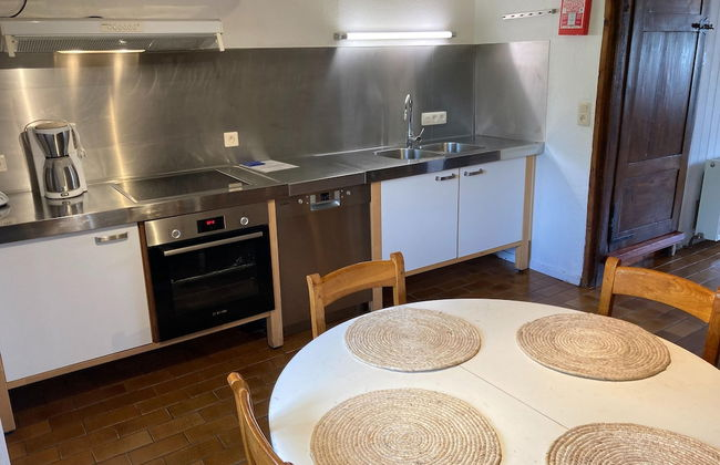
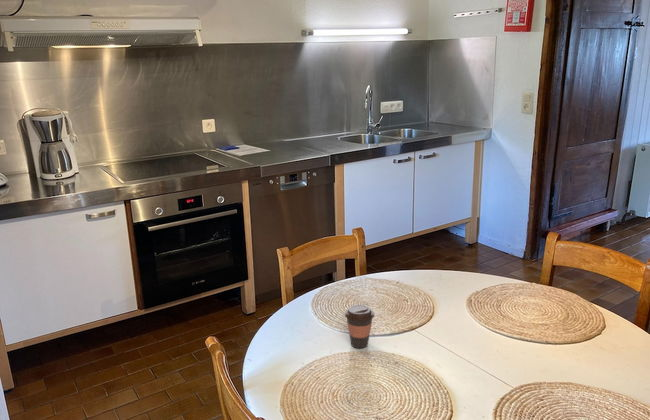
+ coffee cup [344,303,376,349]
